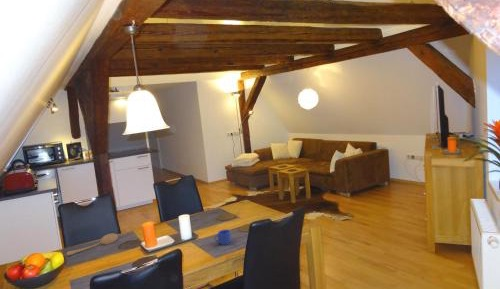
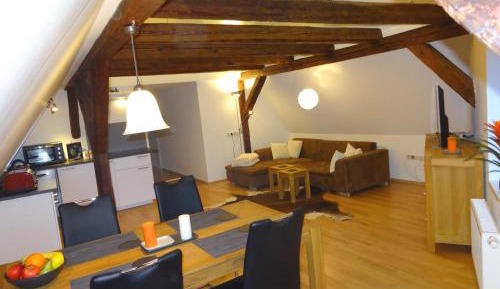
- cup [213,228,232,246]
- spoon [65,233,119,256]
